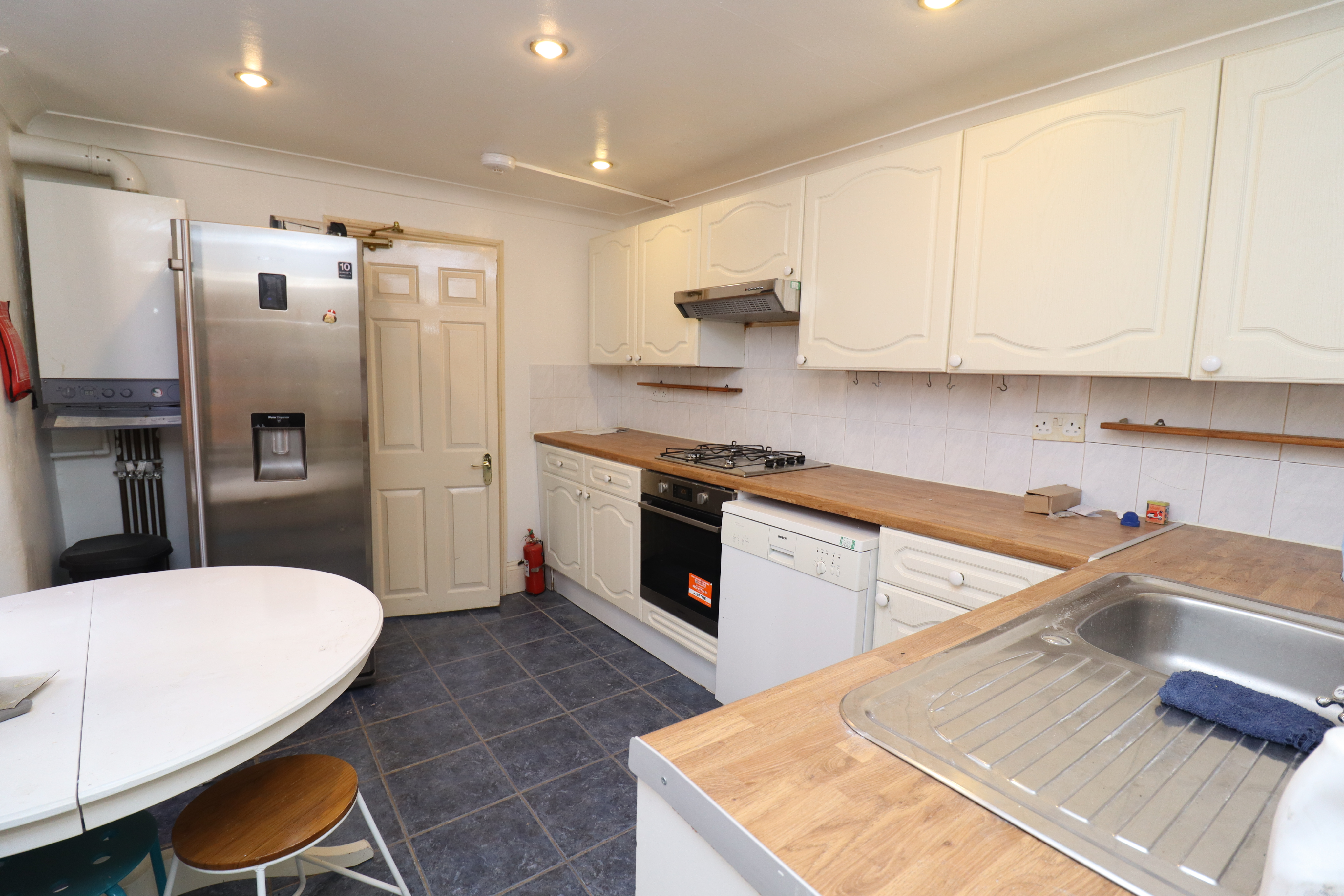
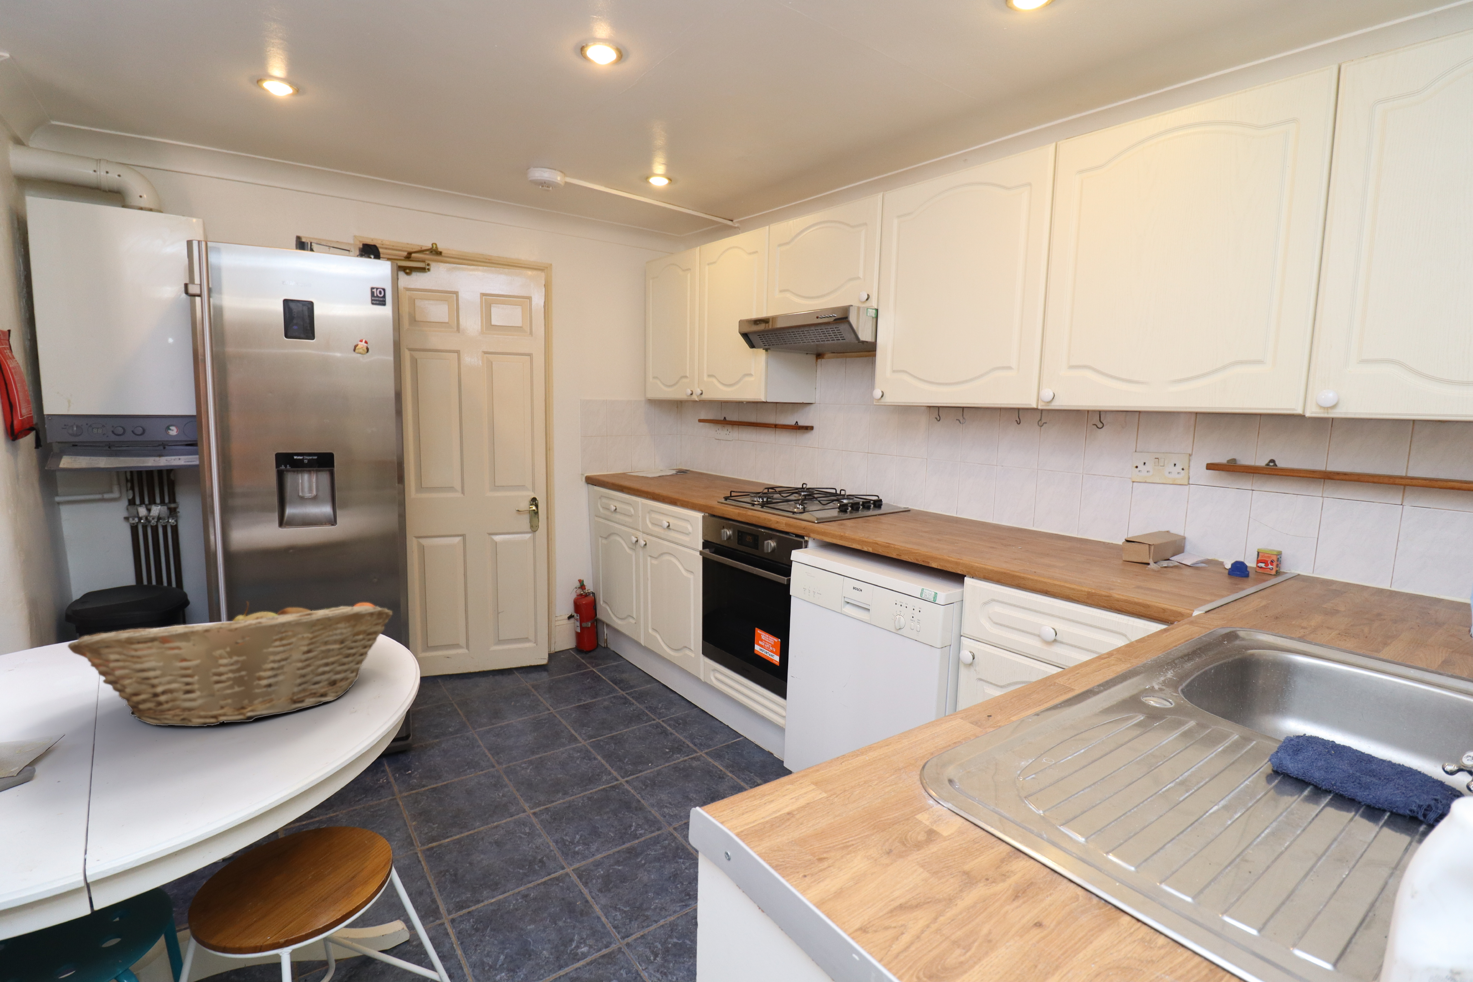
+ fruit basket [67,601,393,727]
